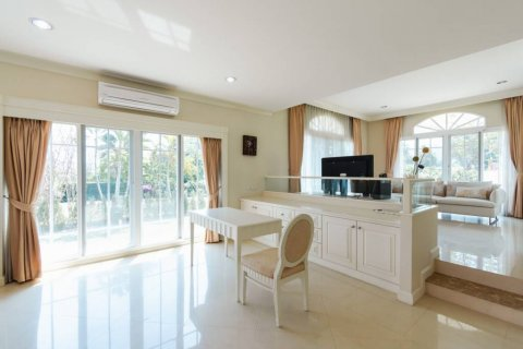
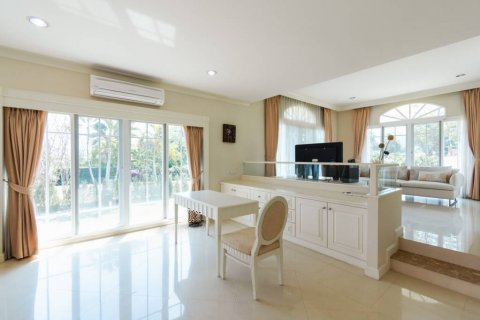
+ waste bin [186,208,204,228]
